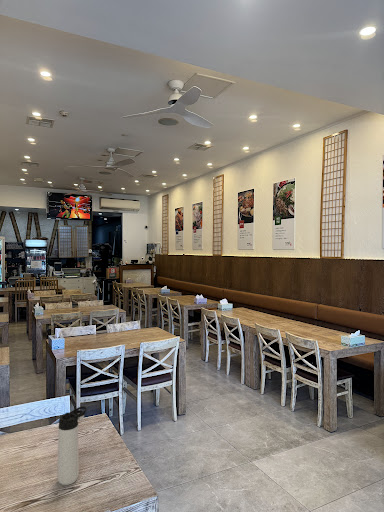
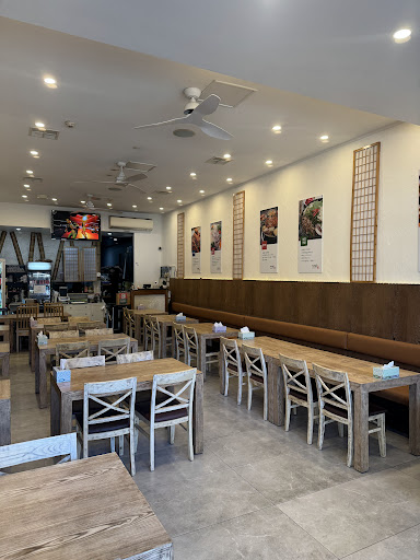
- thermos bottle [56,405,88,486]
